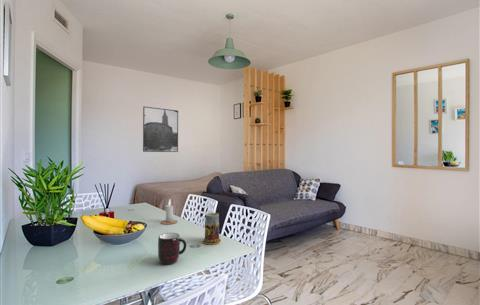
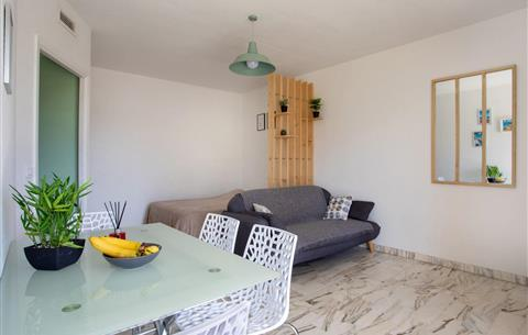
- mug [202,212,222,246]
- mug [157,232,187,266]
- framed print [142,106,179,153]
- candle [160,199,179,225]
